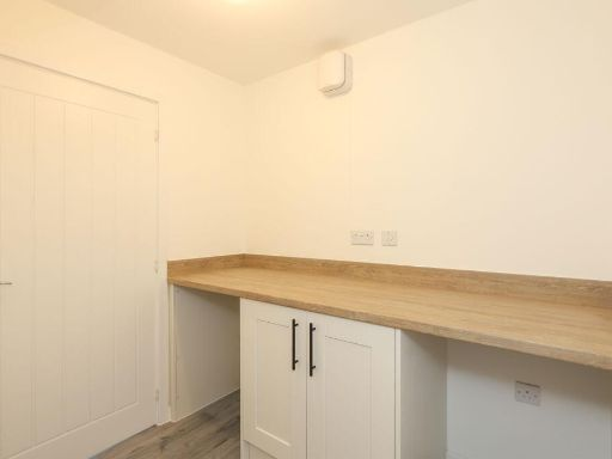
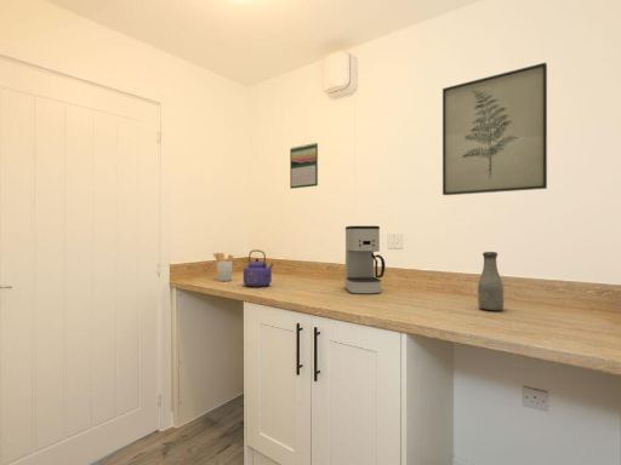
+ utensil holder [212,252,234,282]
+ bottle [477,251,505,312]
+ kettle [243,248,274,288]
+ wall art [441,62,548,196]
+ coffee maker [344,225,386,295]
+ calendar [289,142,319,190]
